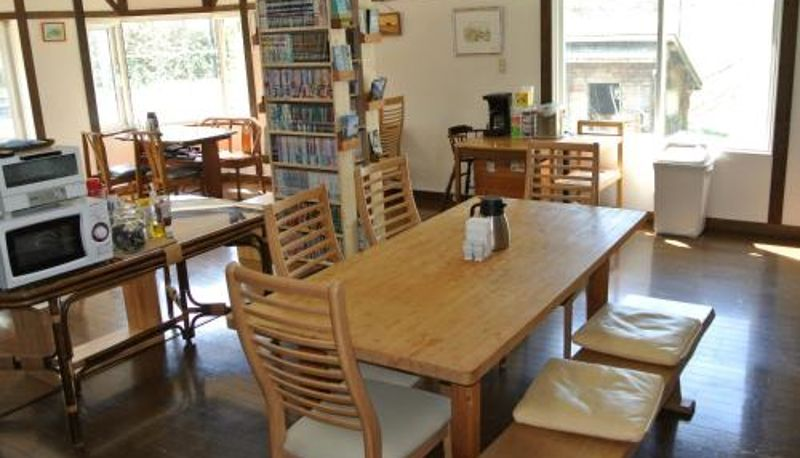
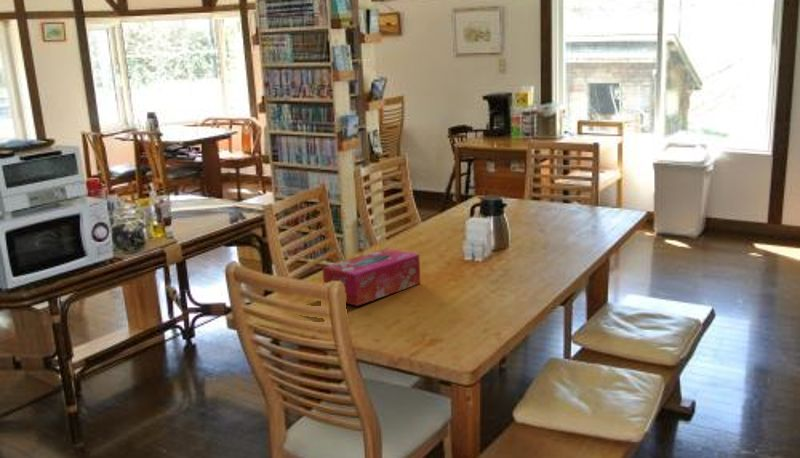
+ tissue box [321,247,421,307]
